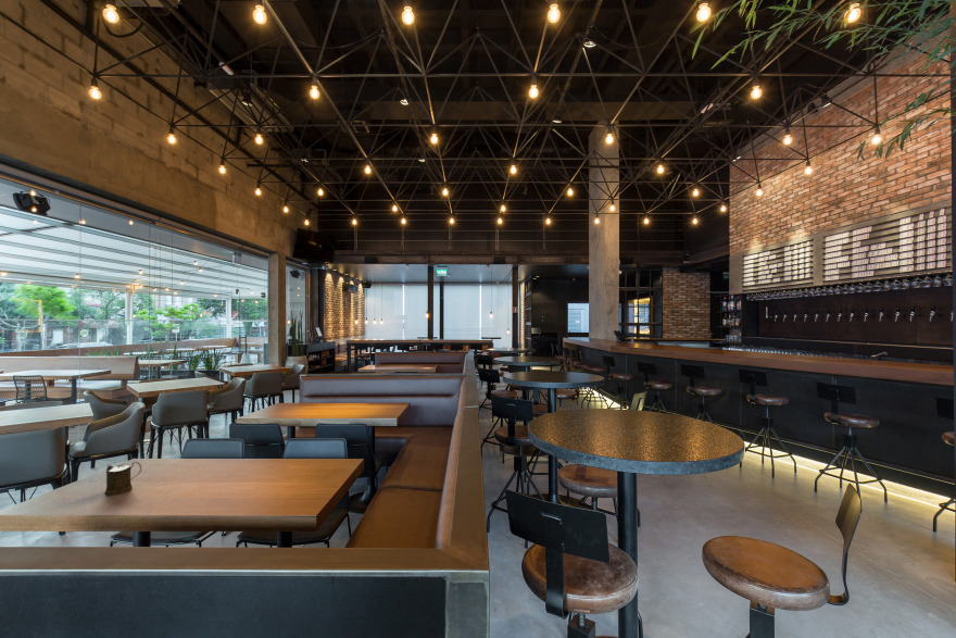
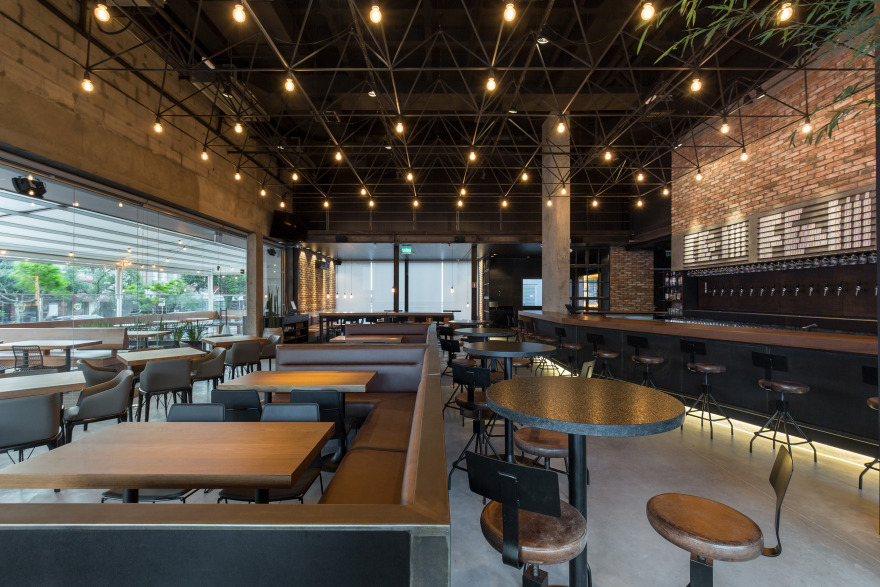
- beer mug [104,461,142,496]
